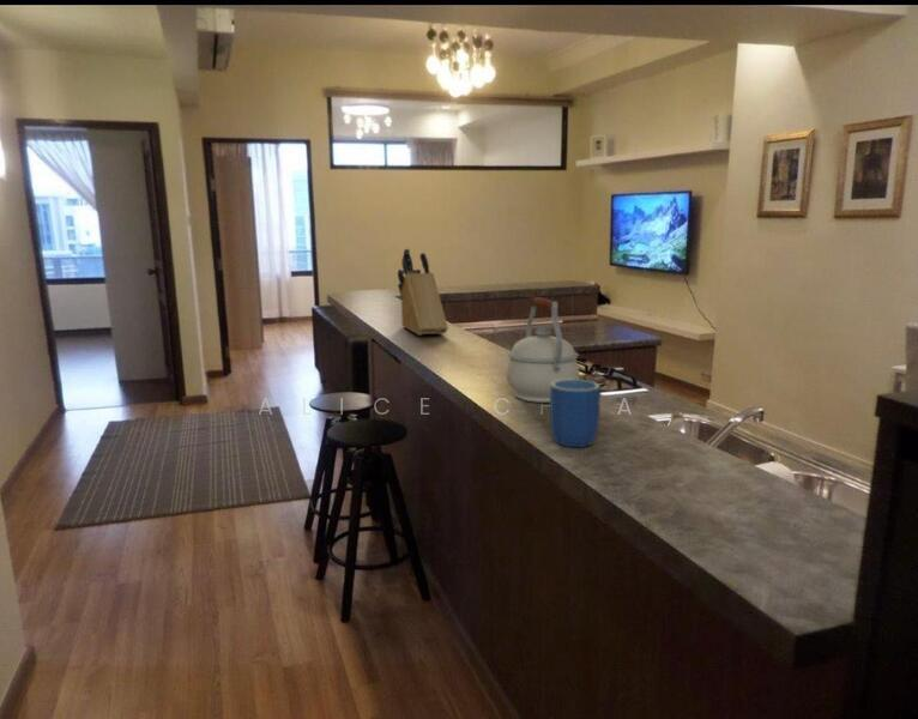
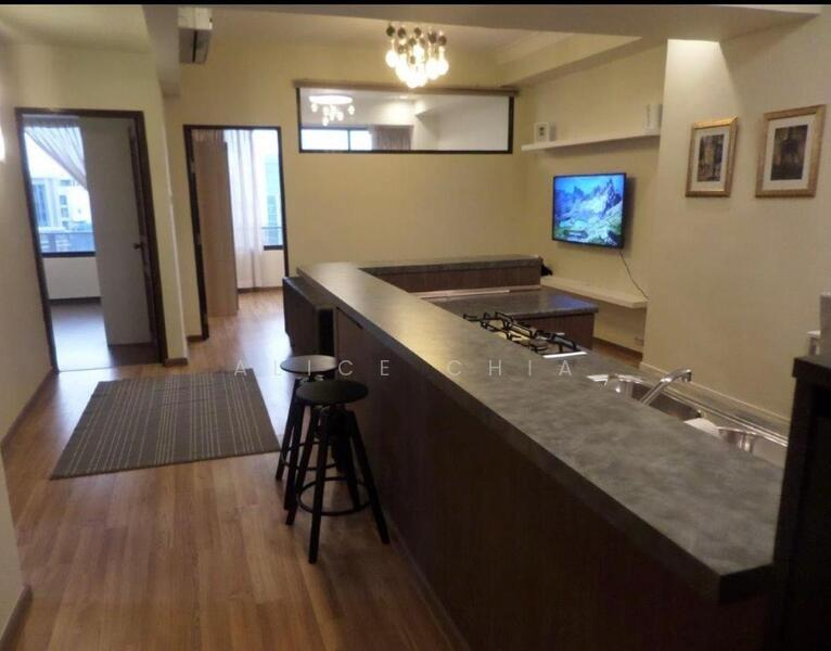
- kettle [505,295,580,404]
- knife block [397,248,449,337]
- mug [549,379,602,448]
